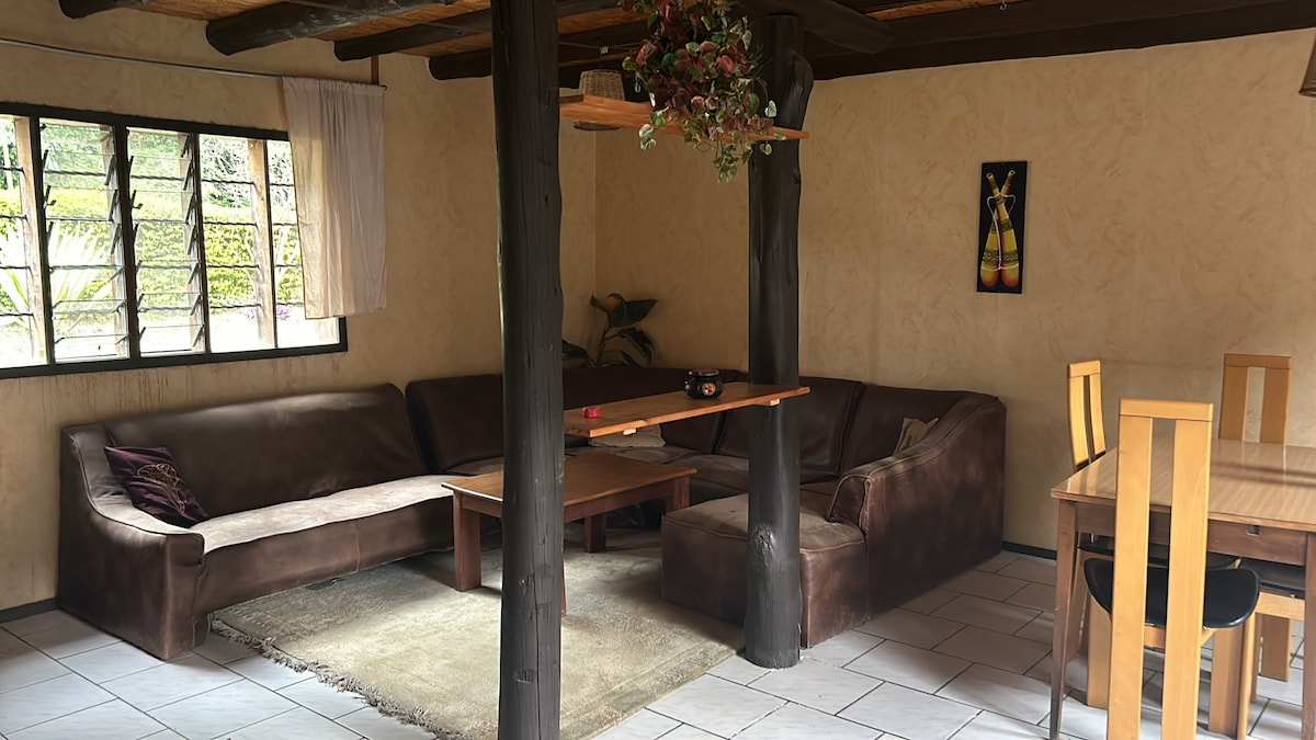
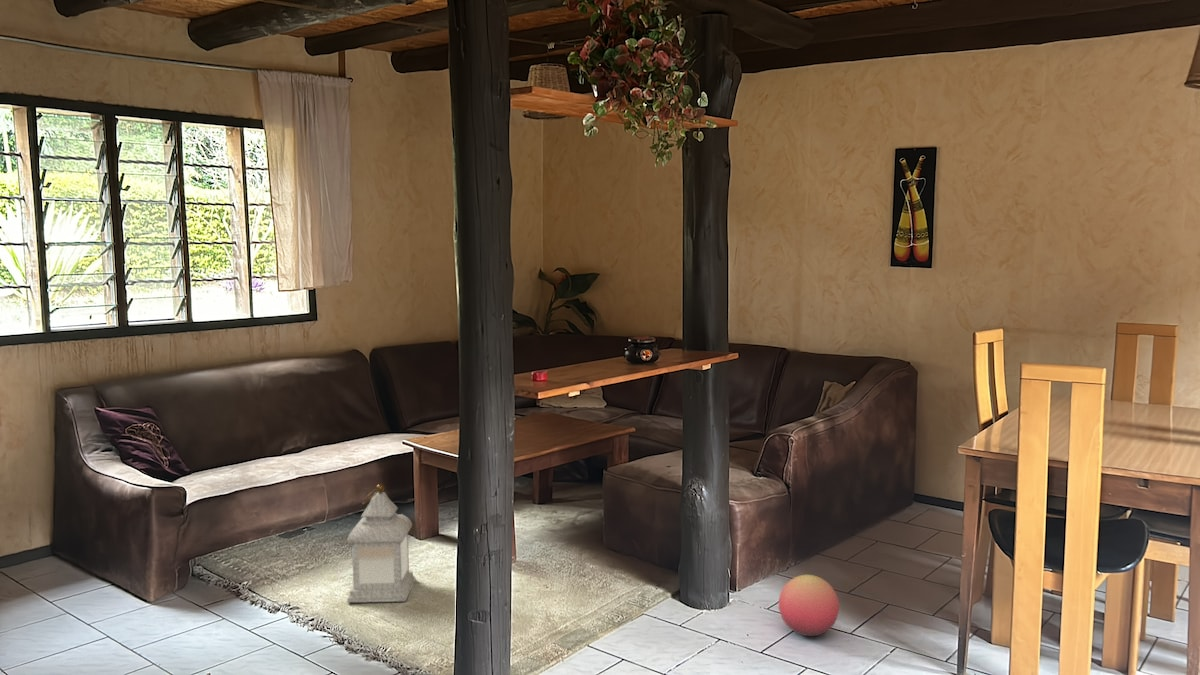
+ lantern [346,483,416,604]
+ ball [778,574,840,637]
